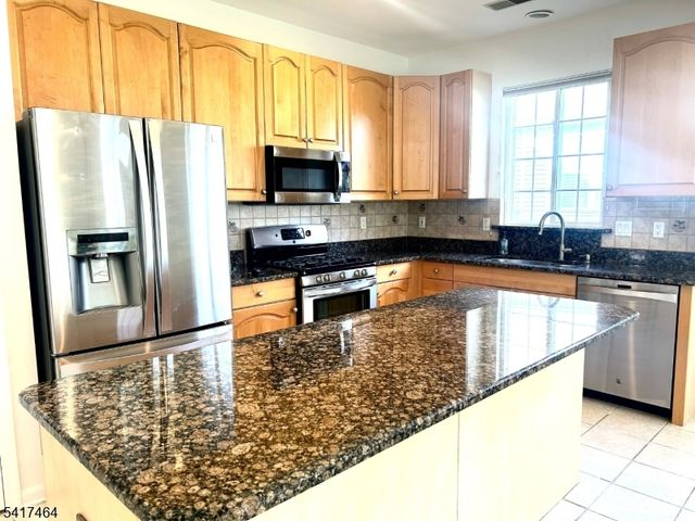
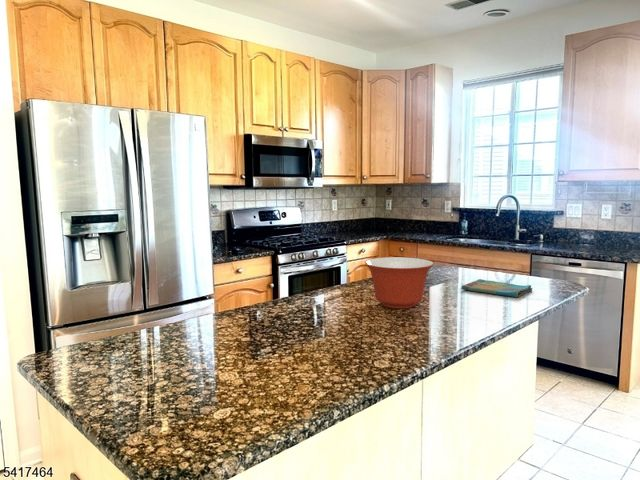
+ dish towel [461,278,534,298]
+ mixing bowl [364,256,434,309]
